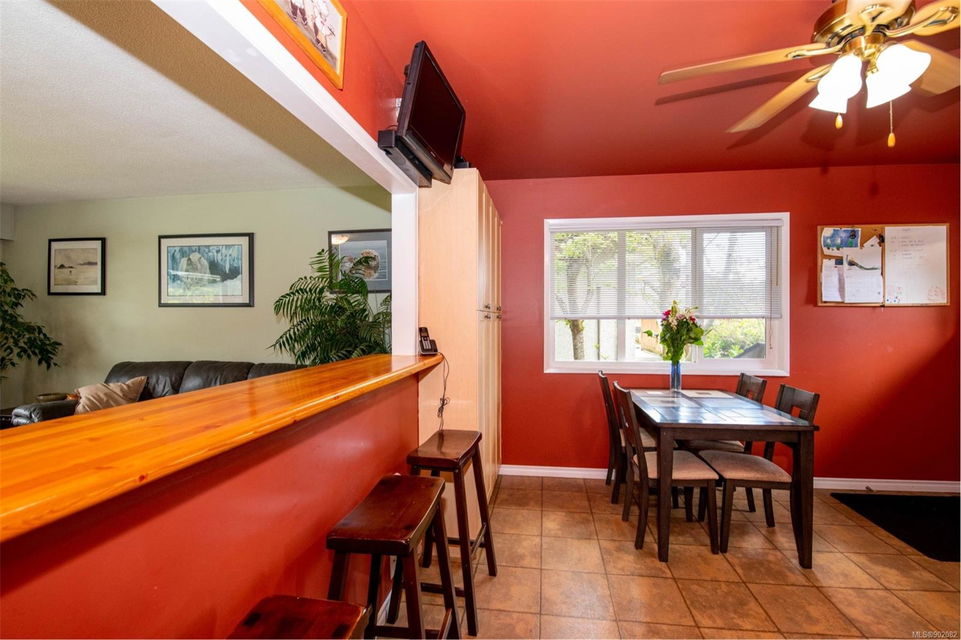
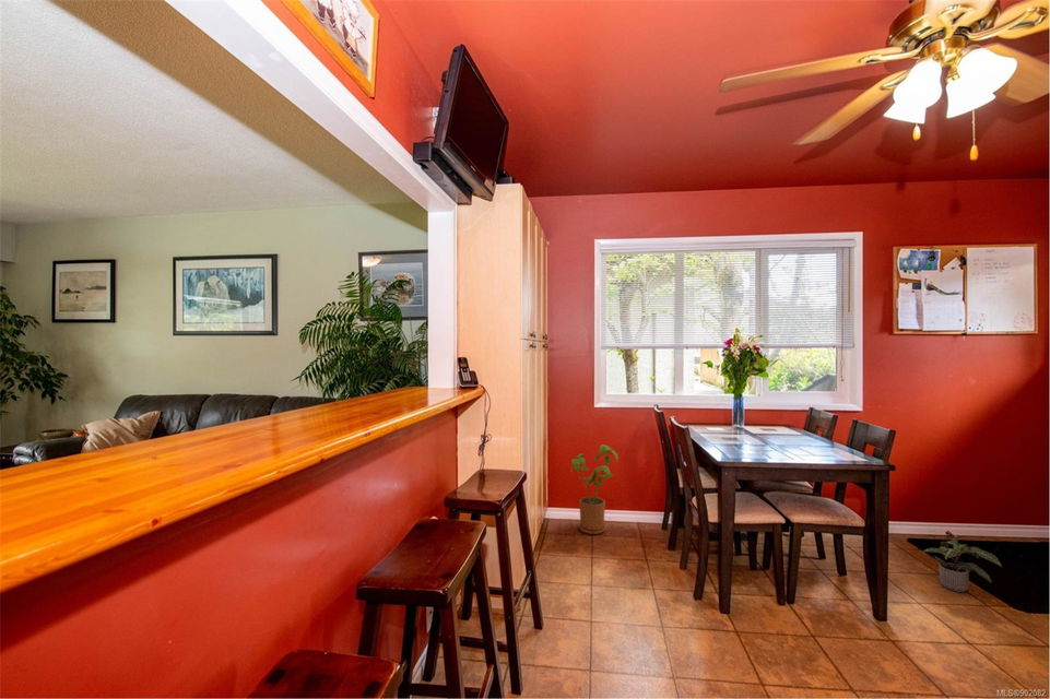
+ house plant [569,443,618,535]
+ potted plant [921,537,1003,593]
